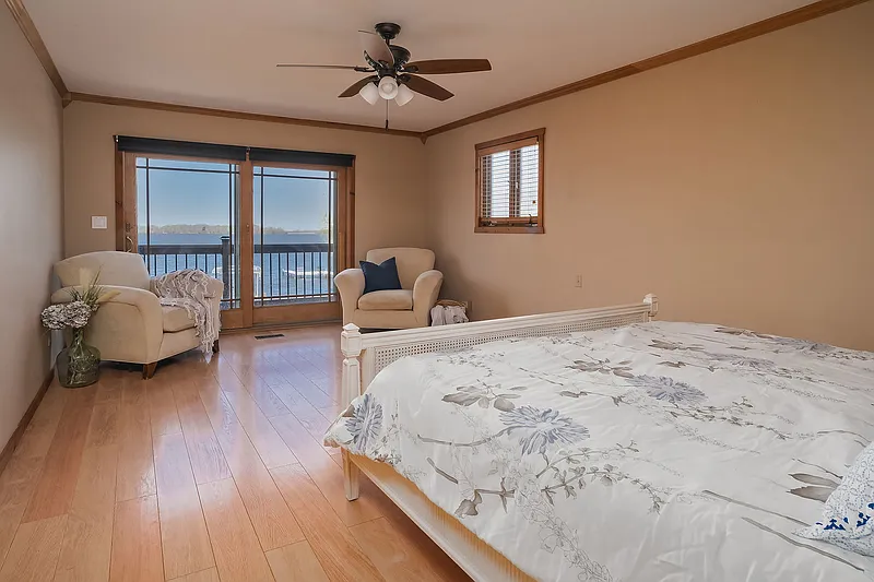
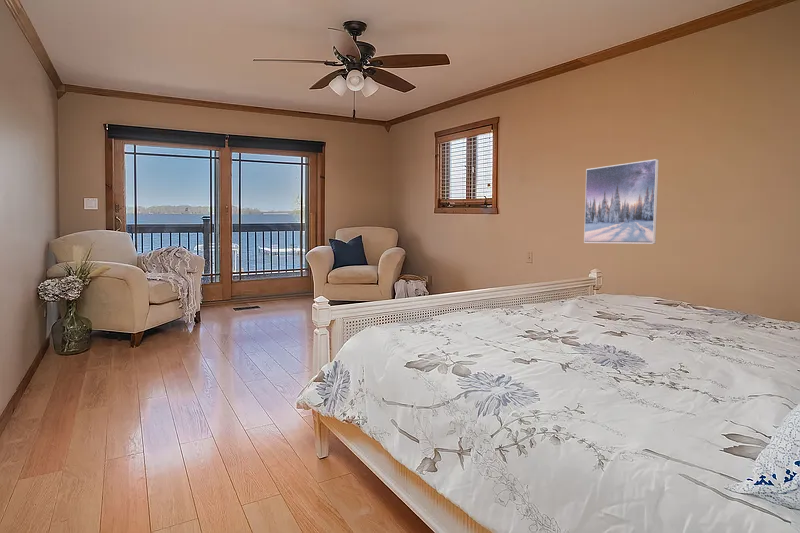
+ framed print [583,158,660,245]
